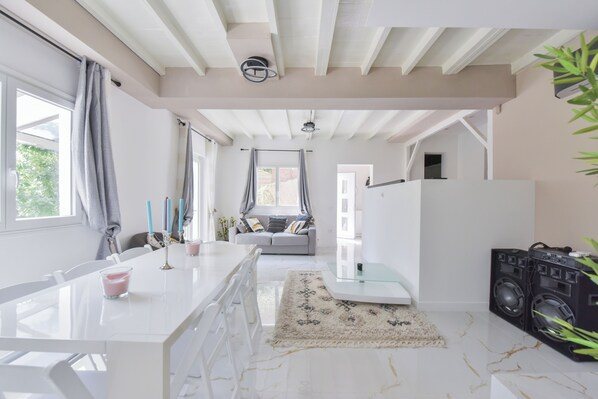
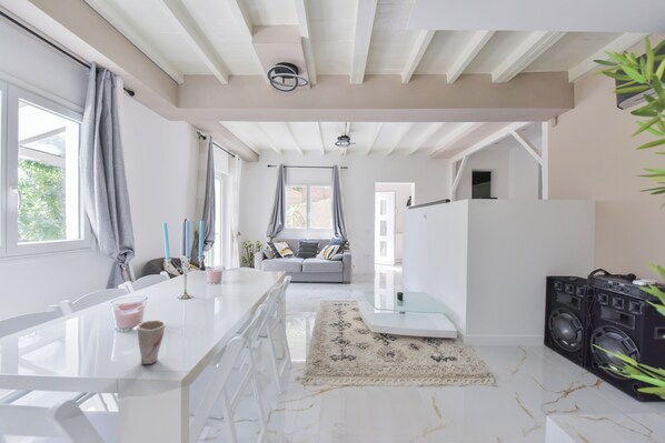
+ cup [136,319,167,365]
